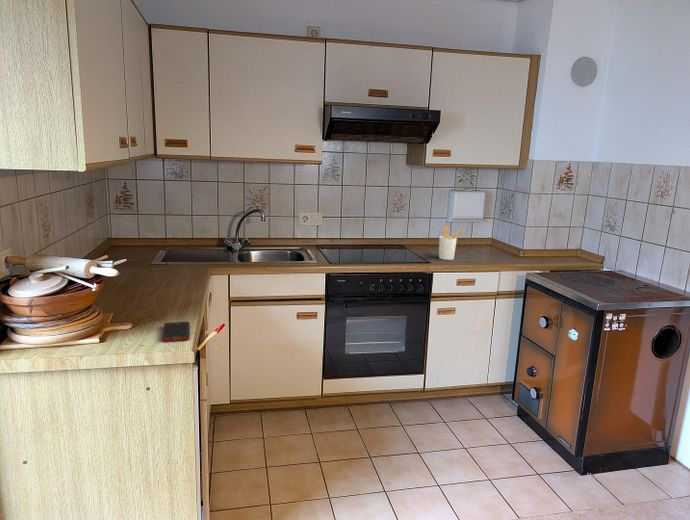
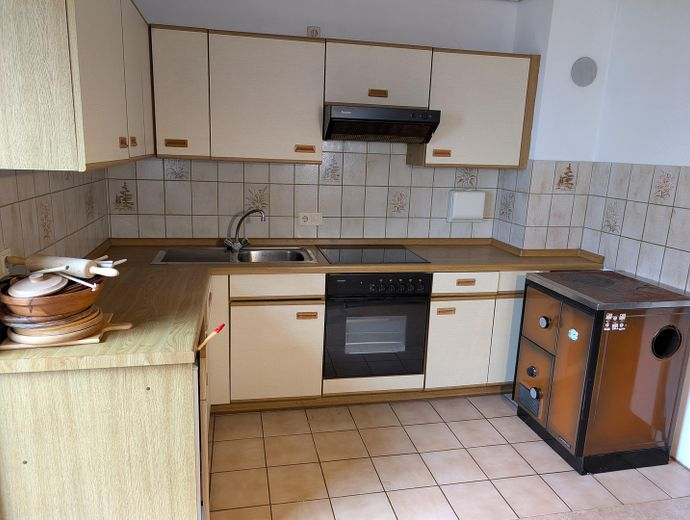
- utensil holder [438,225,465,261]
- cell phone [161,321,191,343]
